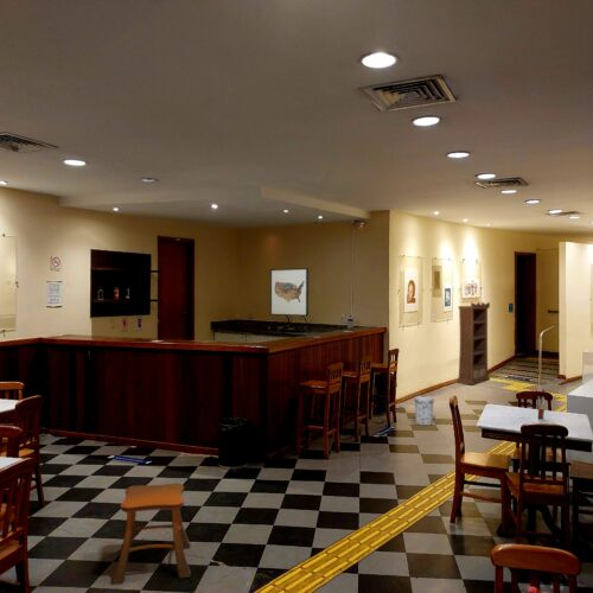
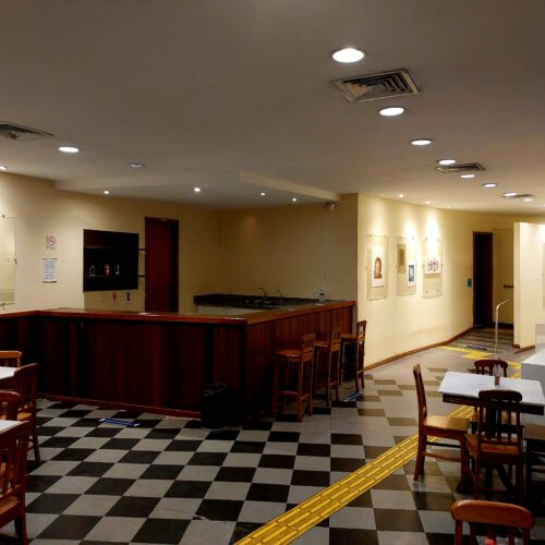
- bookcase [455,301,491,385]
- wall art [269,267,310,317]
- stool [109,482,192,585]
- trash can [413,394,435,427]
